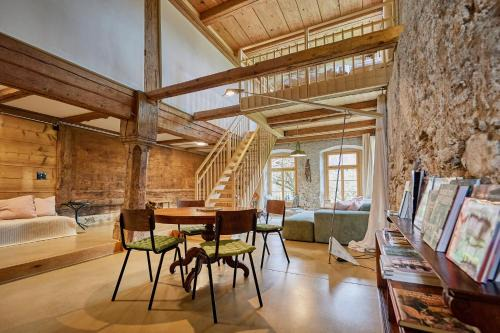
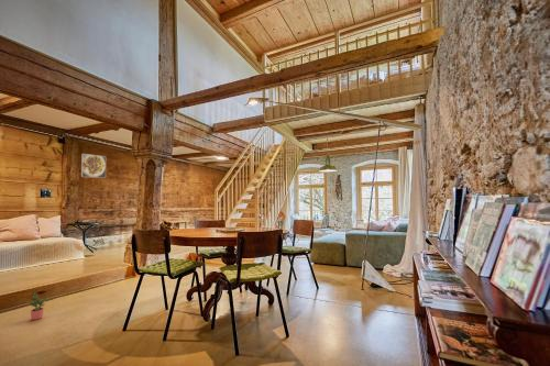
+ potted plant [29,290,53,321]
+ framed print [80,153,107,179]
